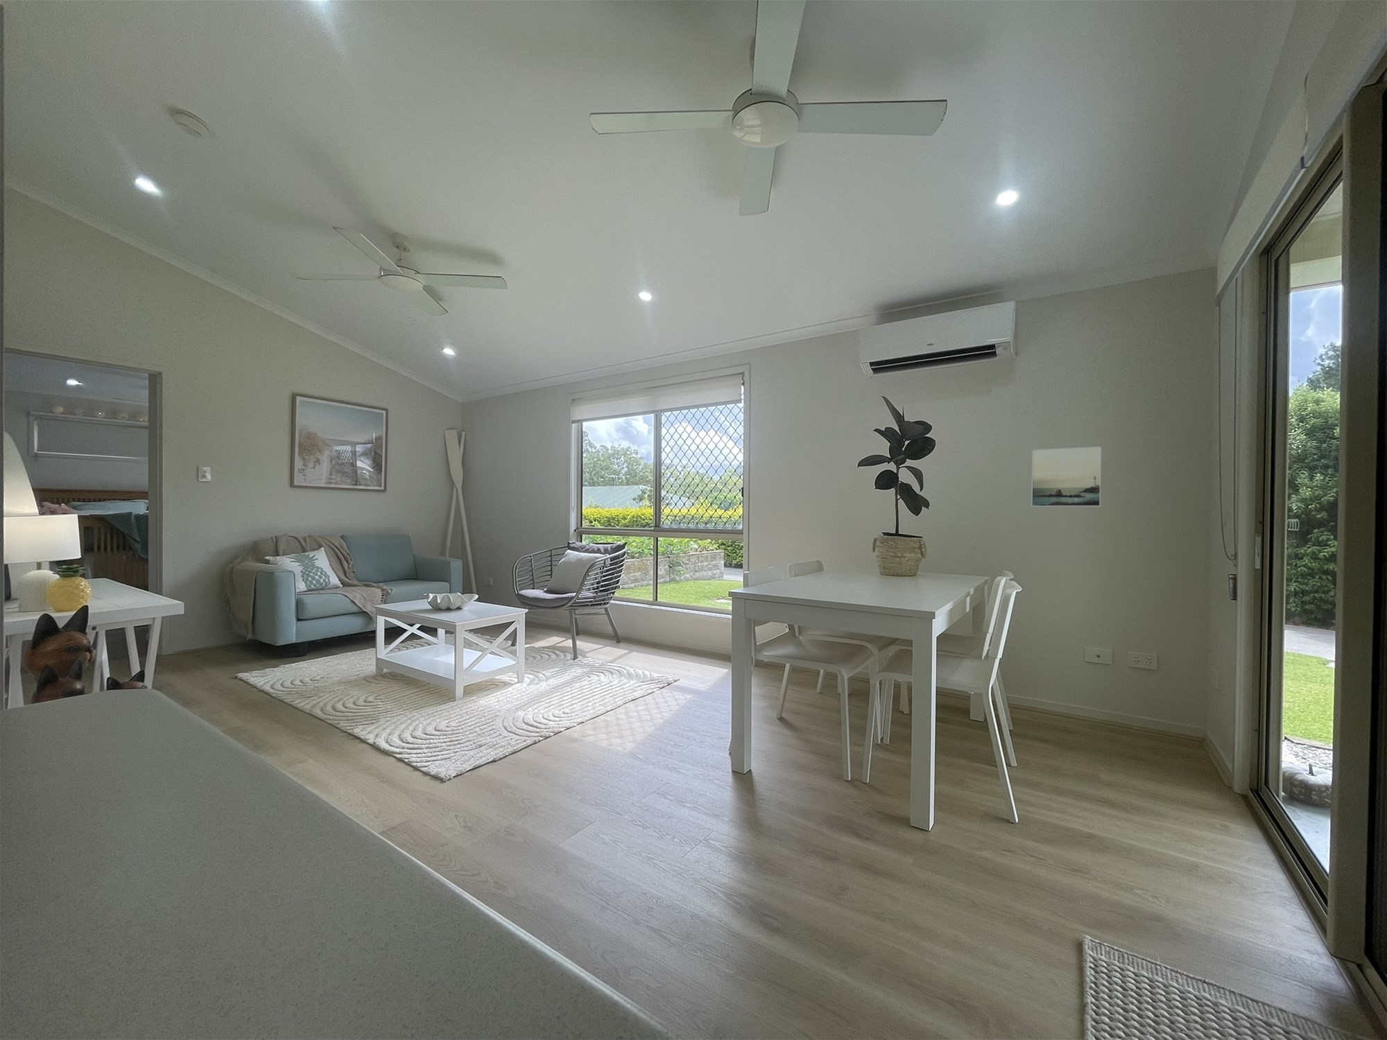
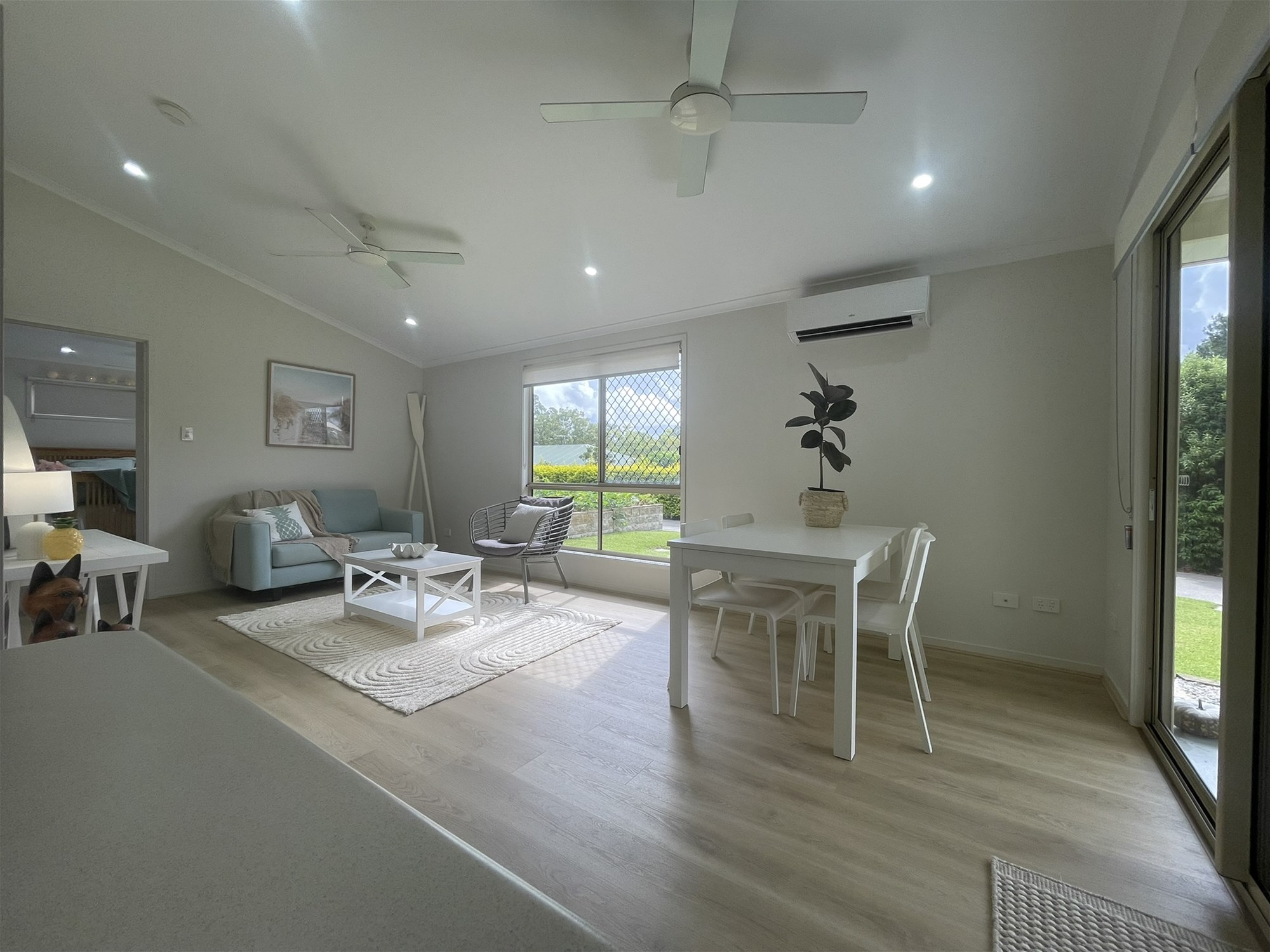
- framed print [1031,446,1102,508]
